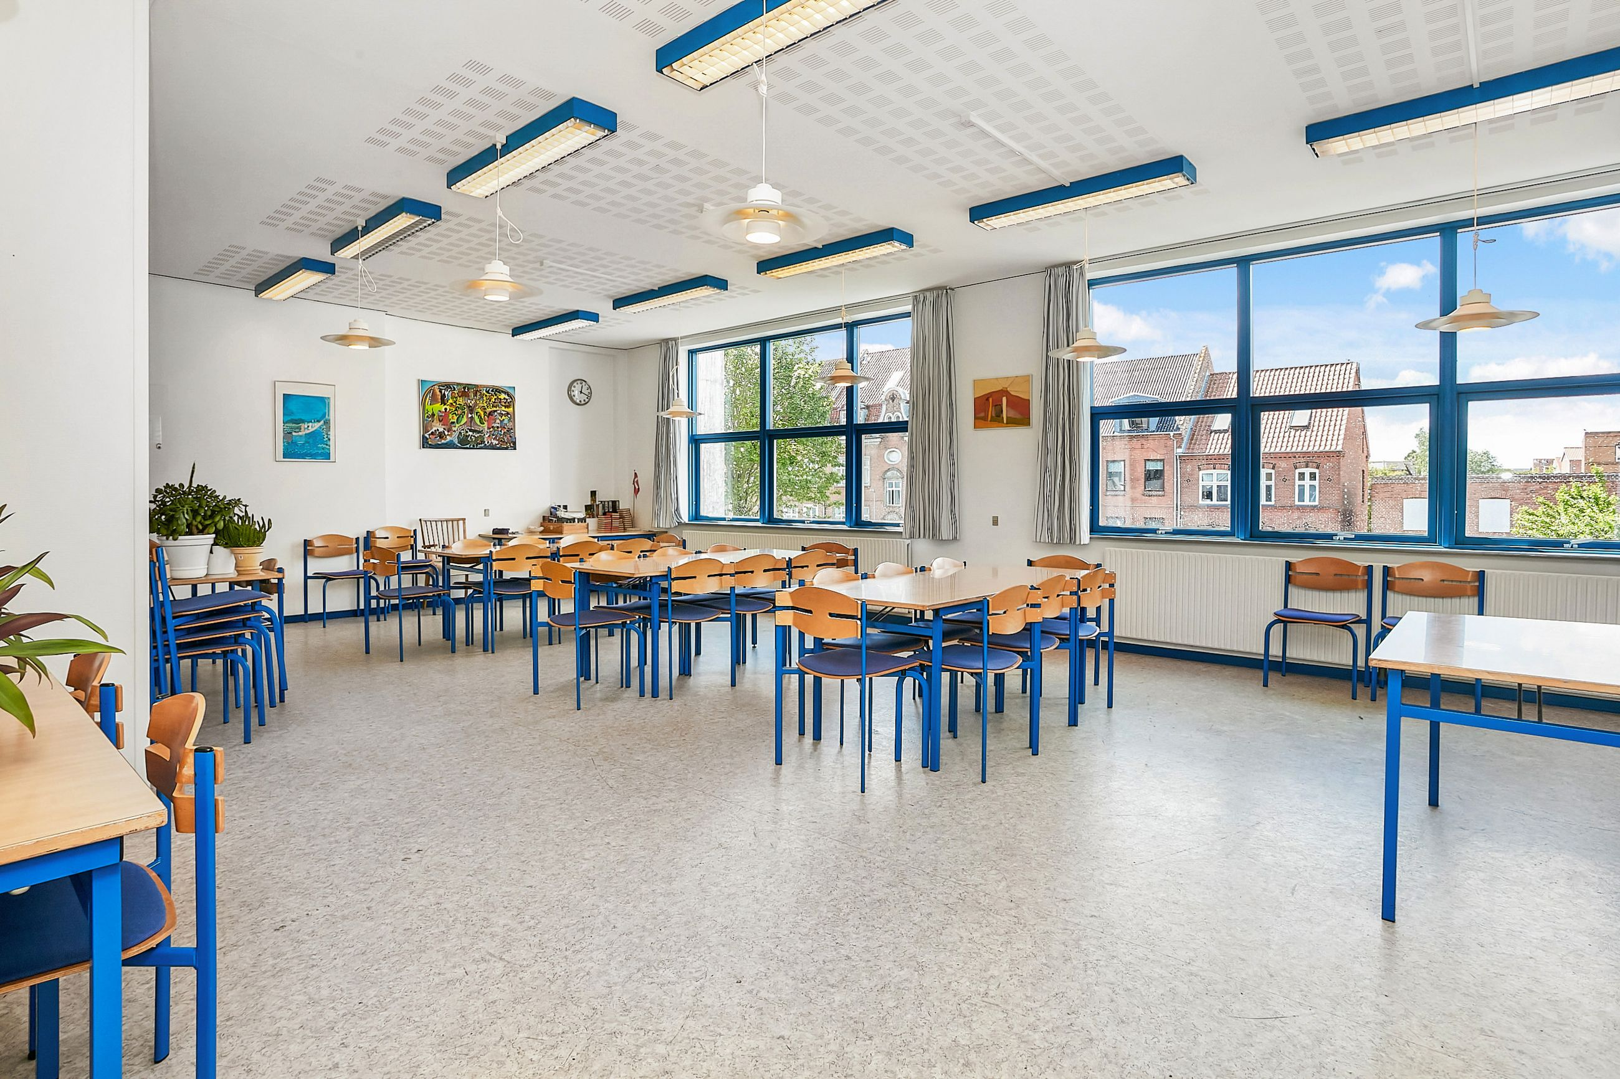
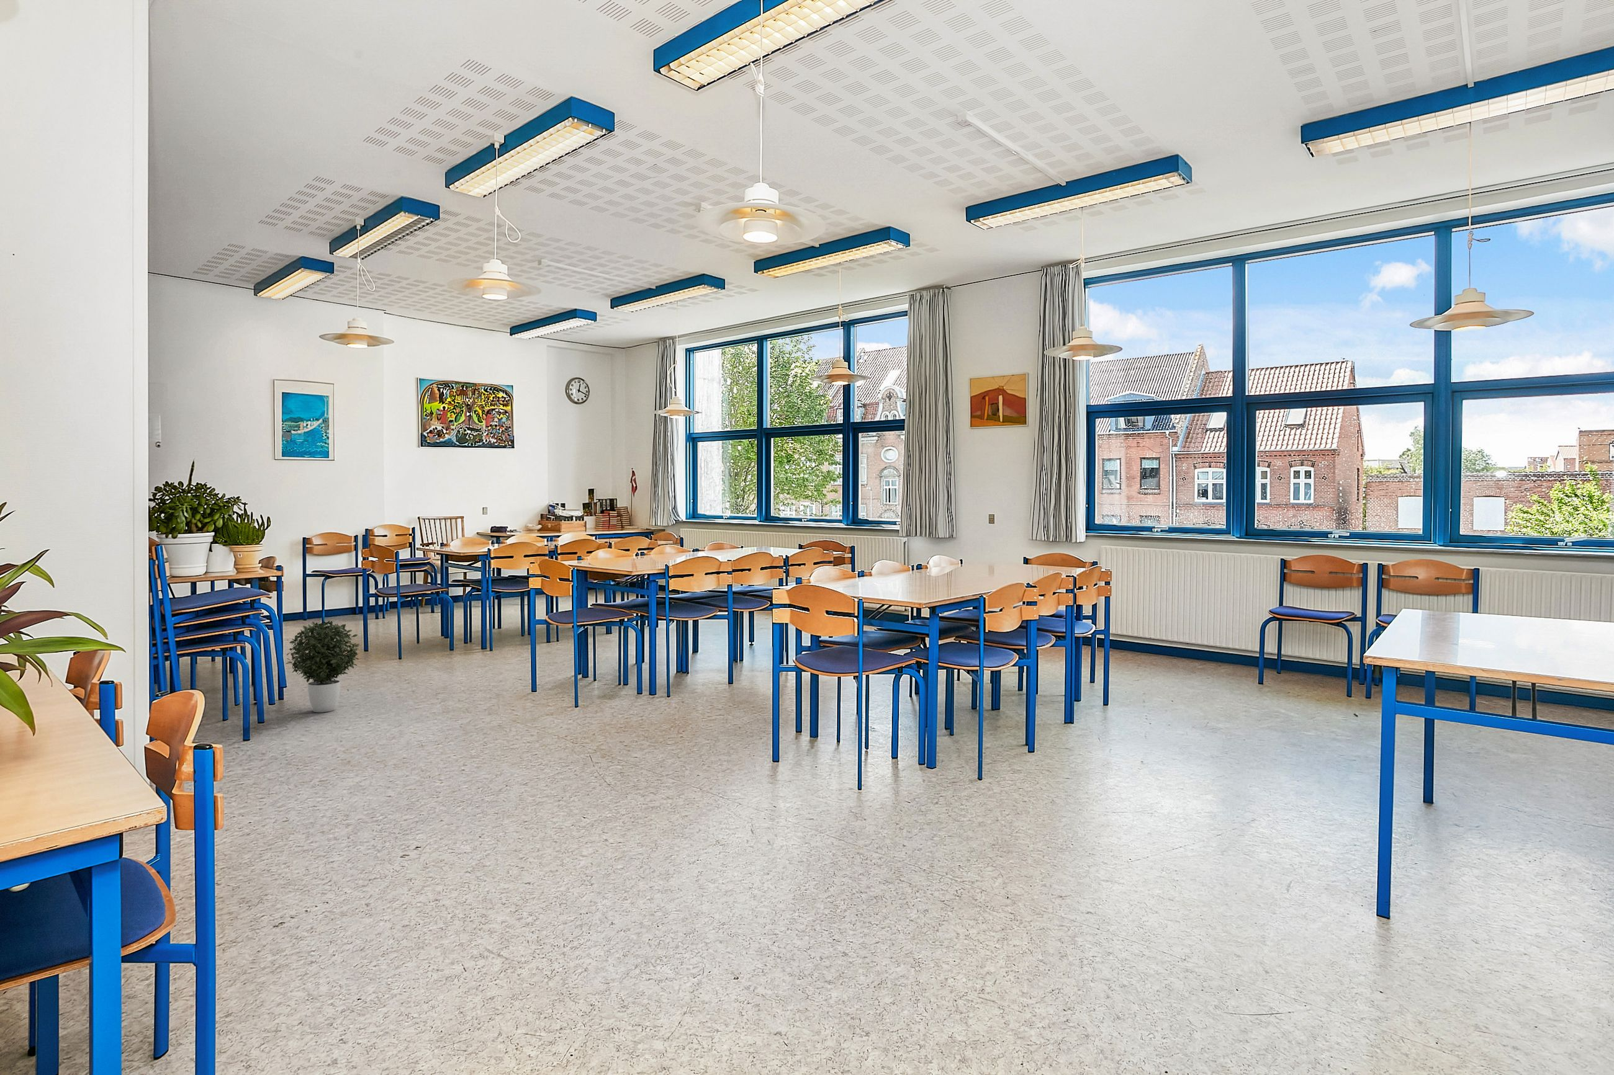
+ potted plant [286,620,361,713]
